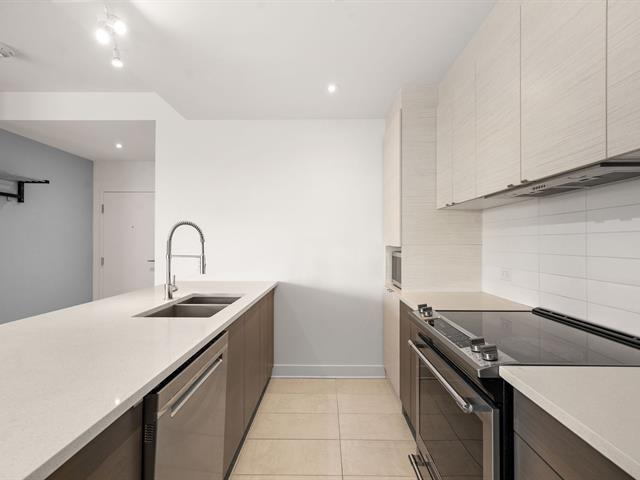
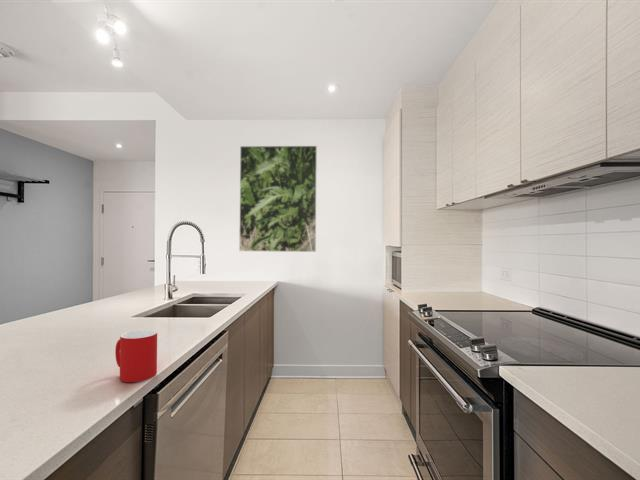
+ cup [114,329,158,383]
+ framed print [238,145,318,253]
